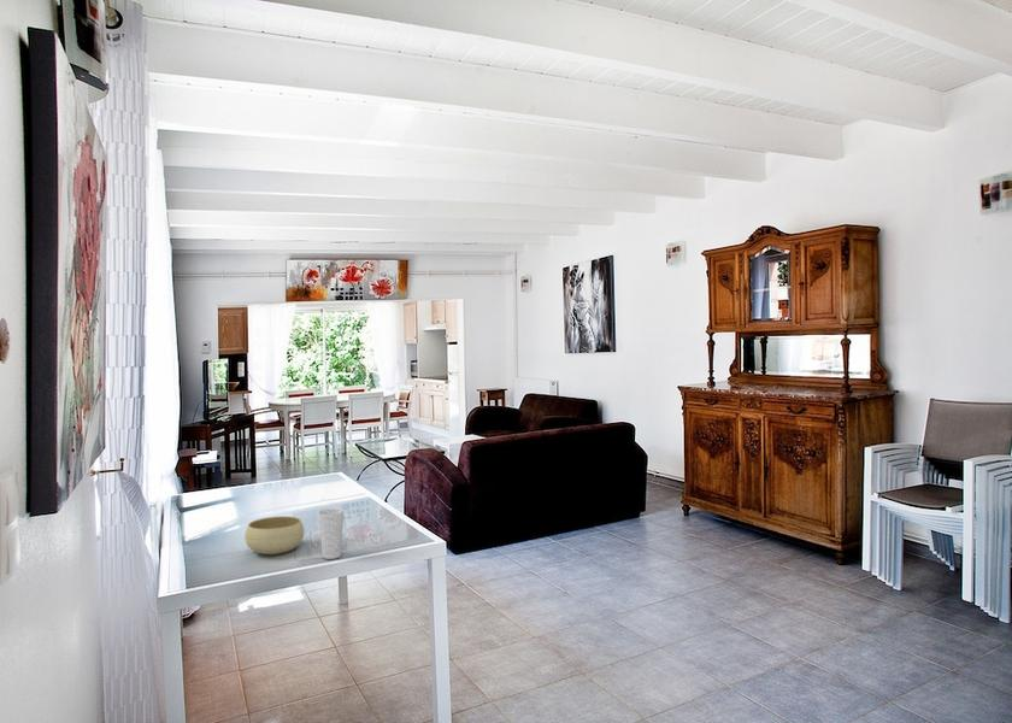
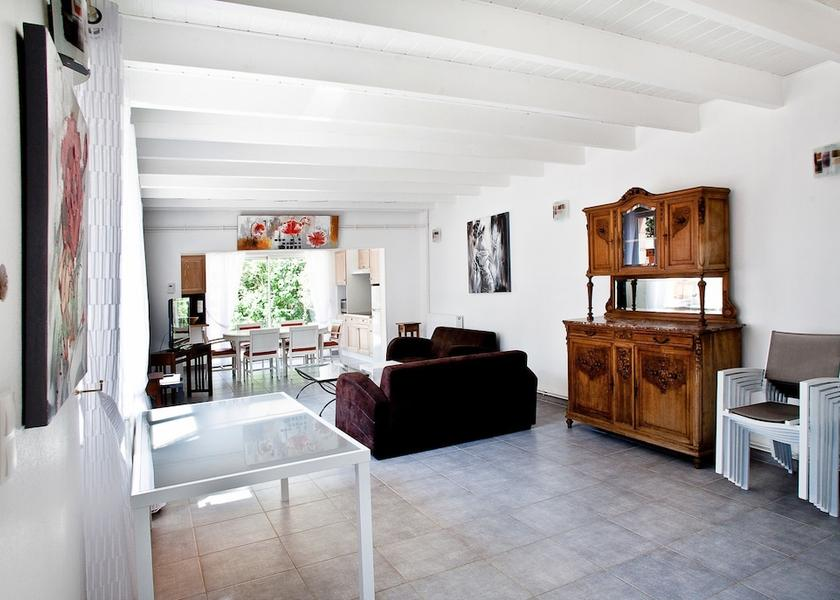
- cup [317,507,345,560]
- bowl [243,515,305,556]
